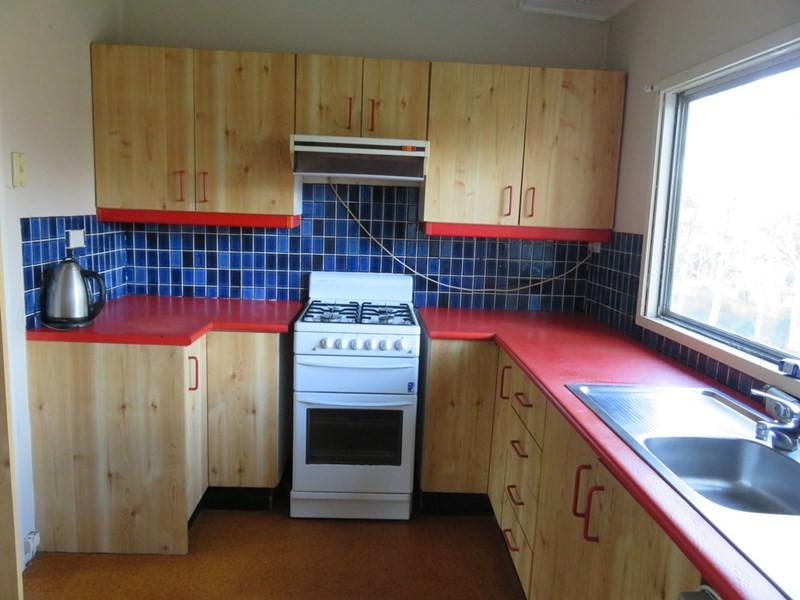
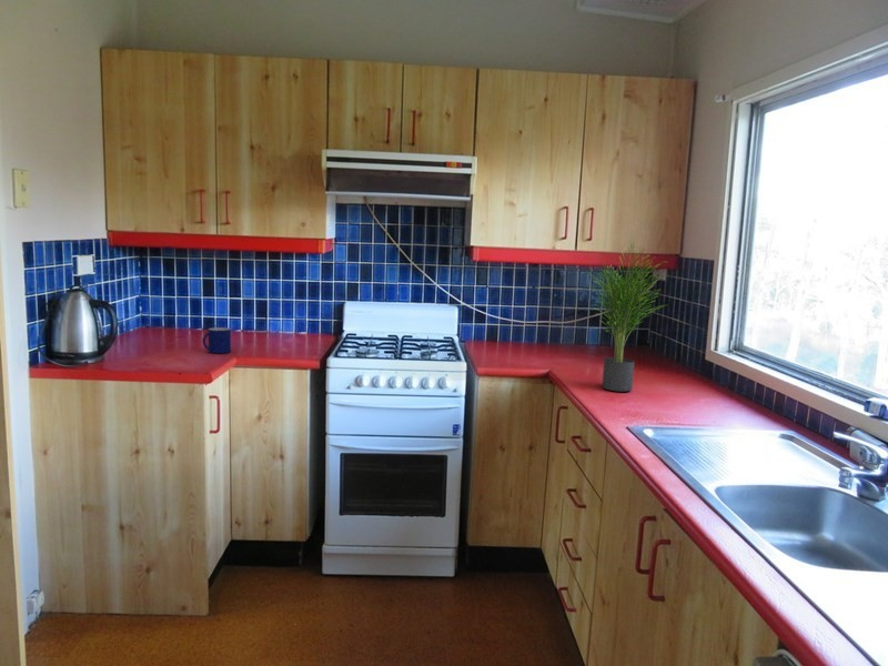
+ potted plant [585,241,668,393]
+ mug [202,326,232,354]
